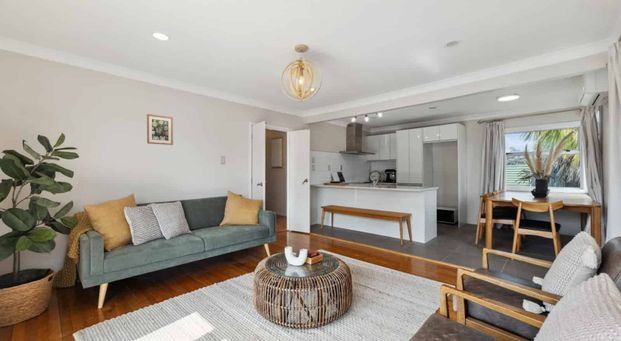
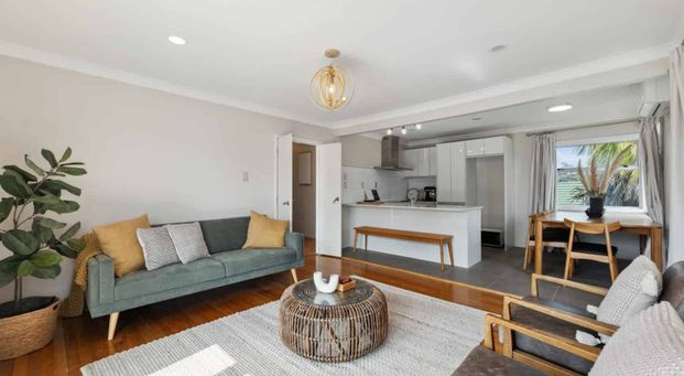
- wall art [146,113,174,146]
